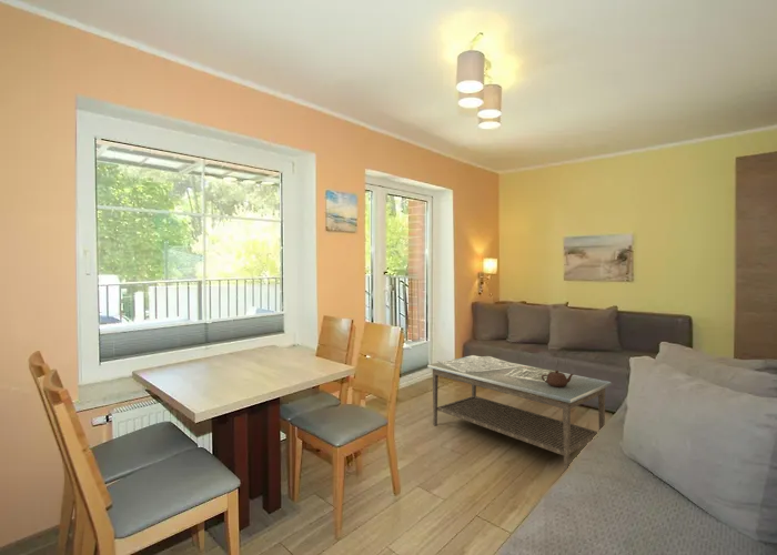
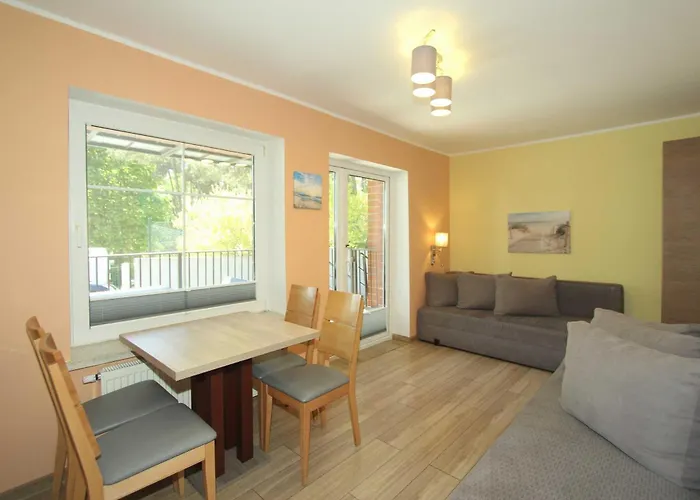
- coffee table [426,354,612,473]
